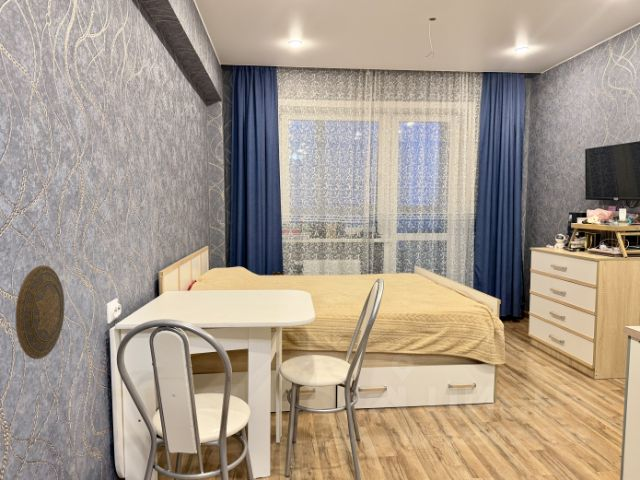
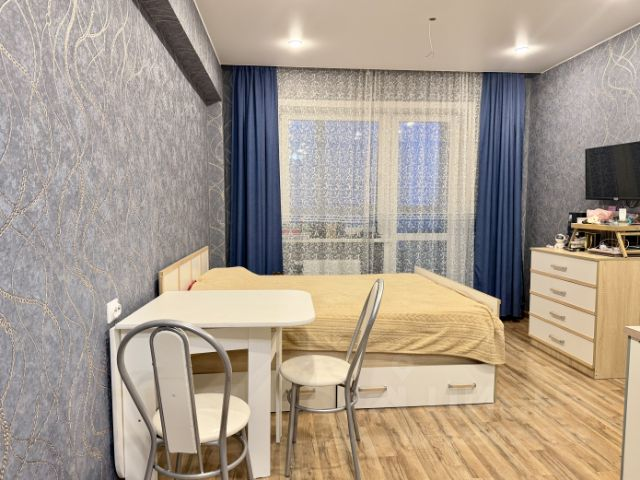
- decorative plate [15,264,65,360]
